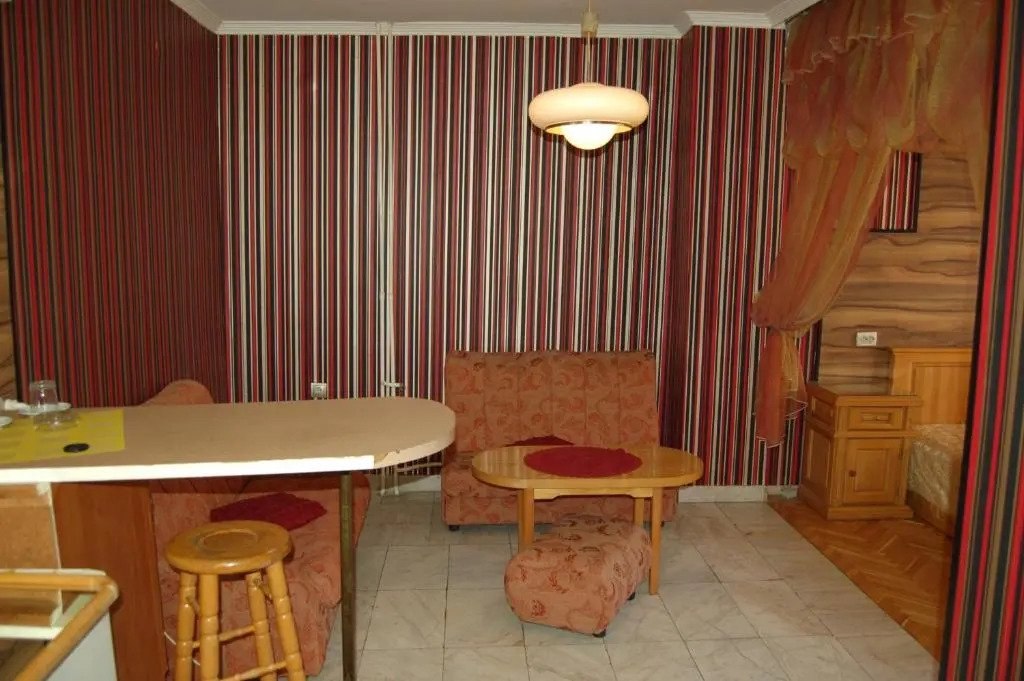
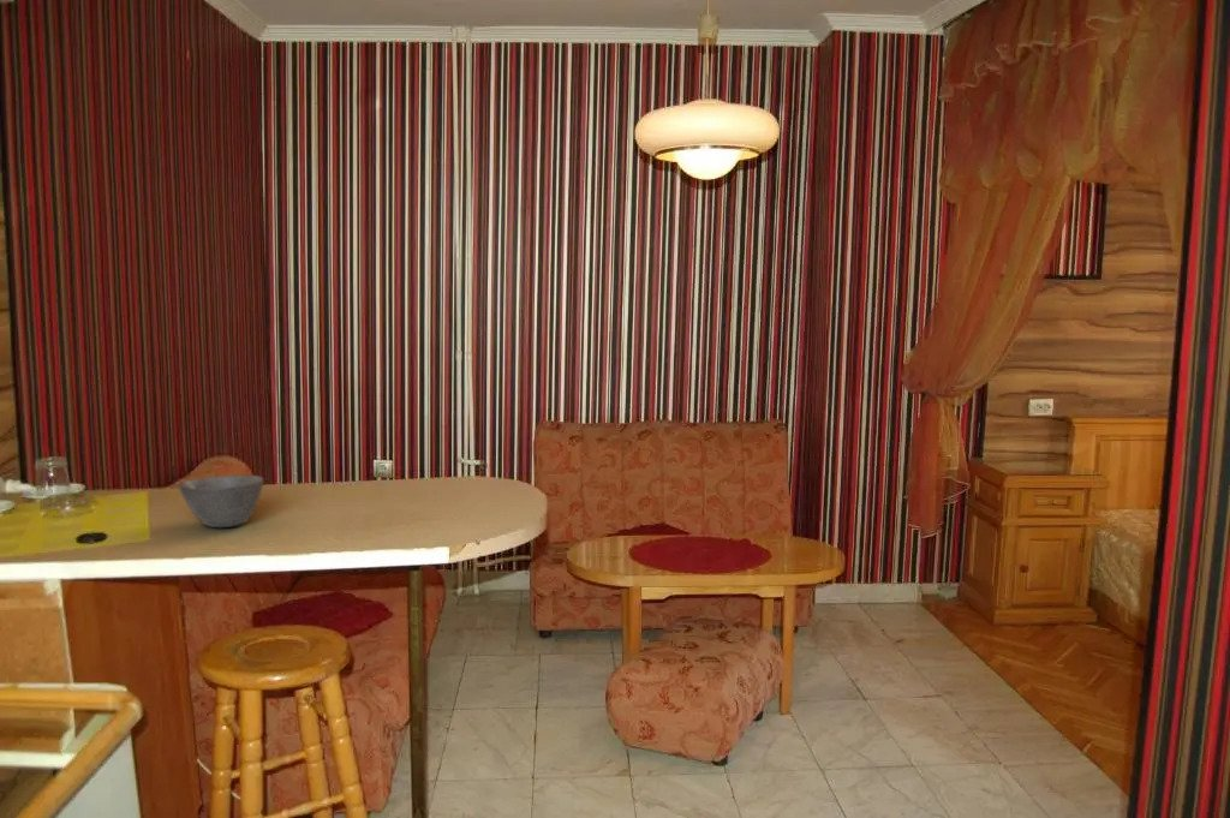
+ bowl [178,474,265,529]
